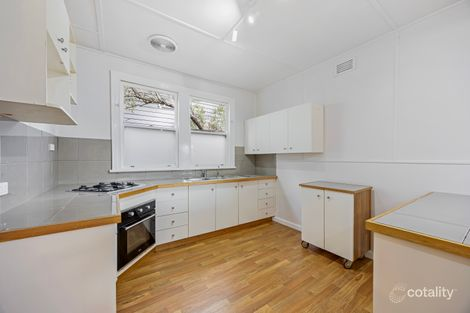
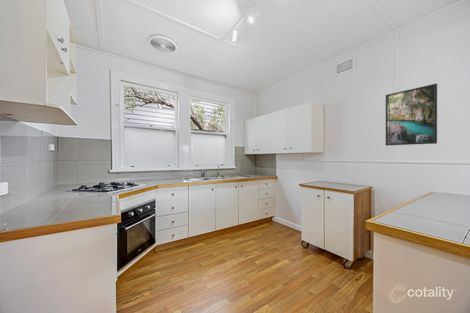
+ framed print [385,82,438,147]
